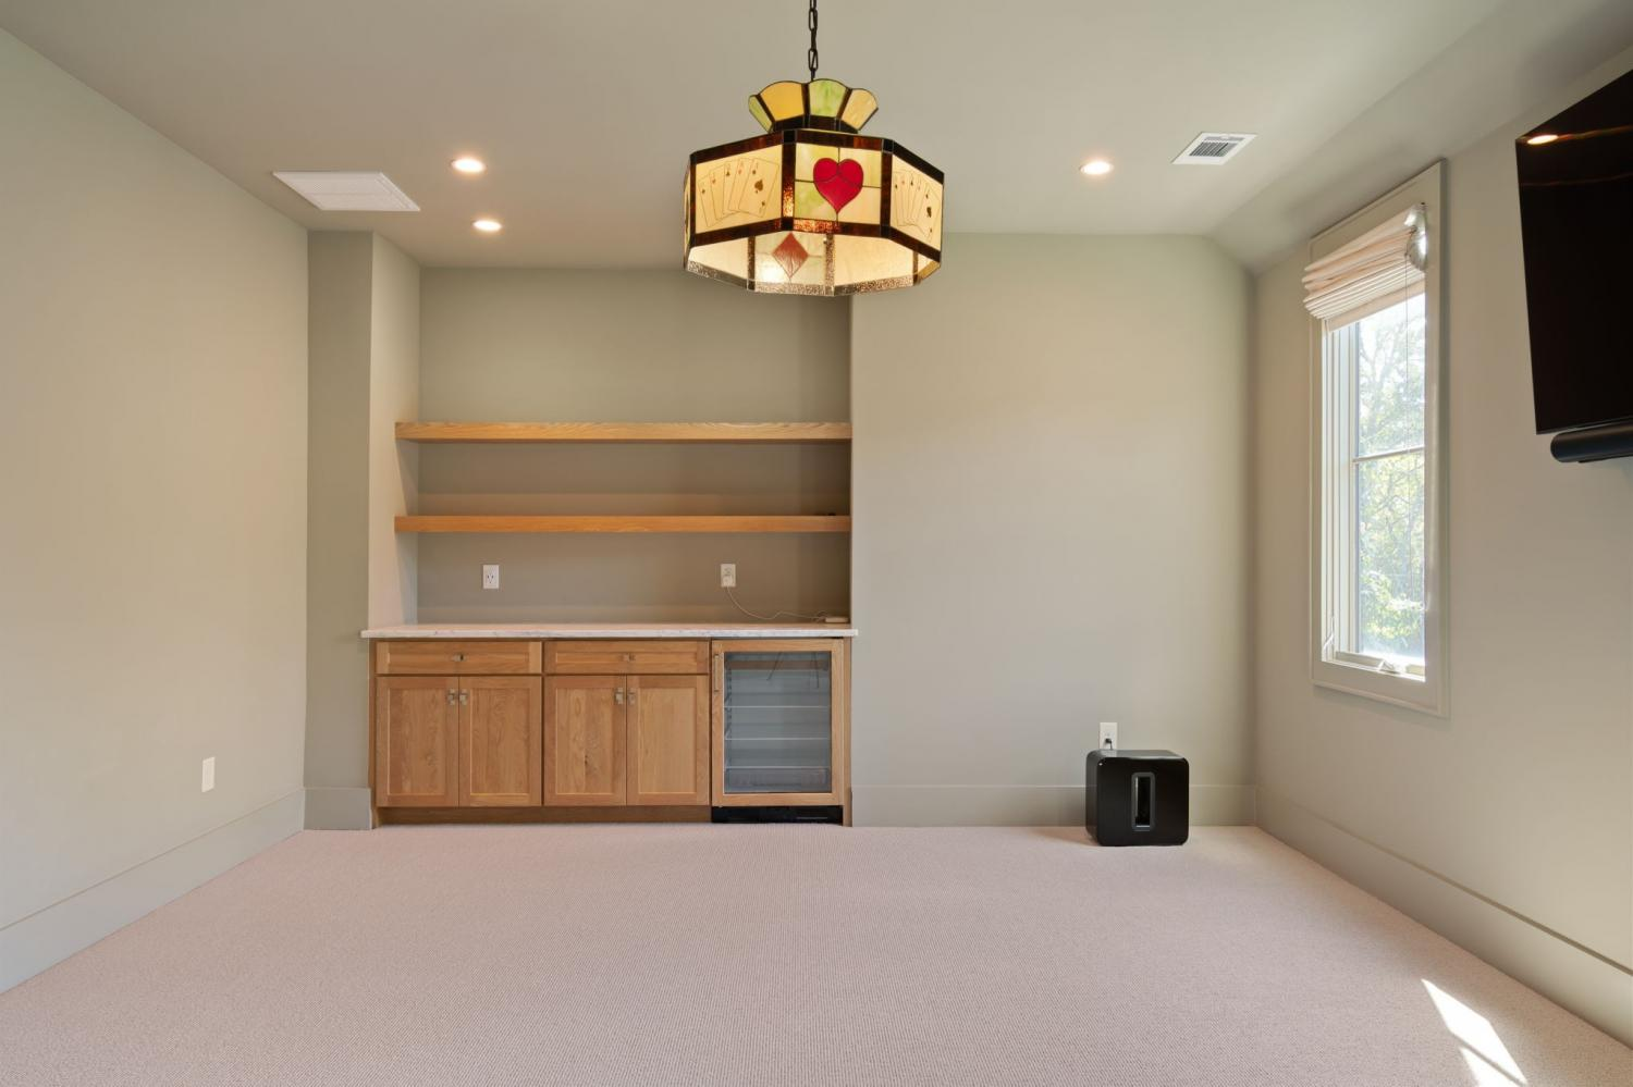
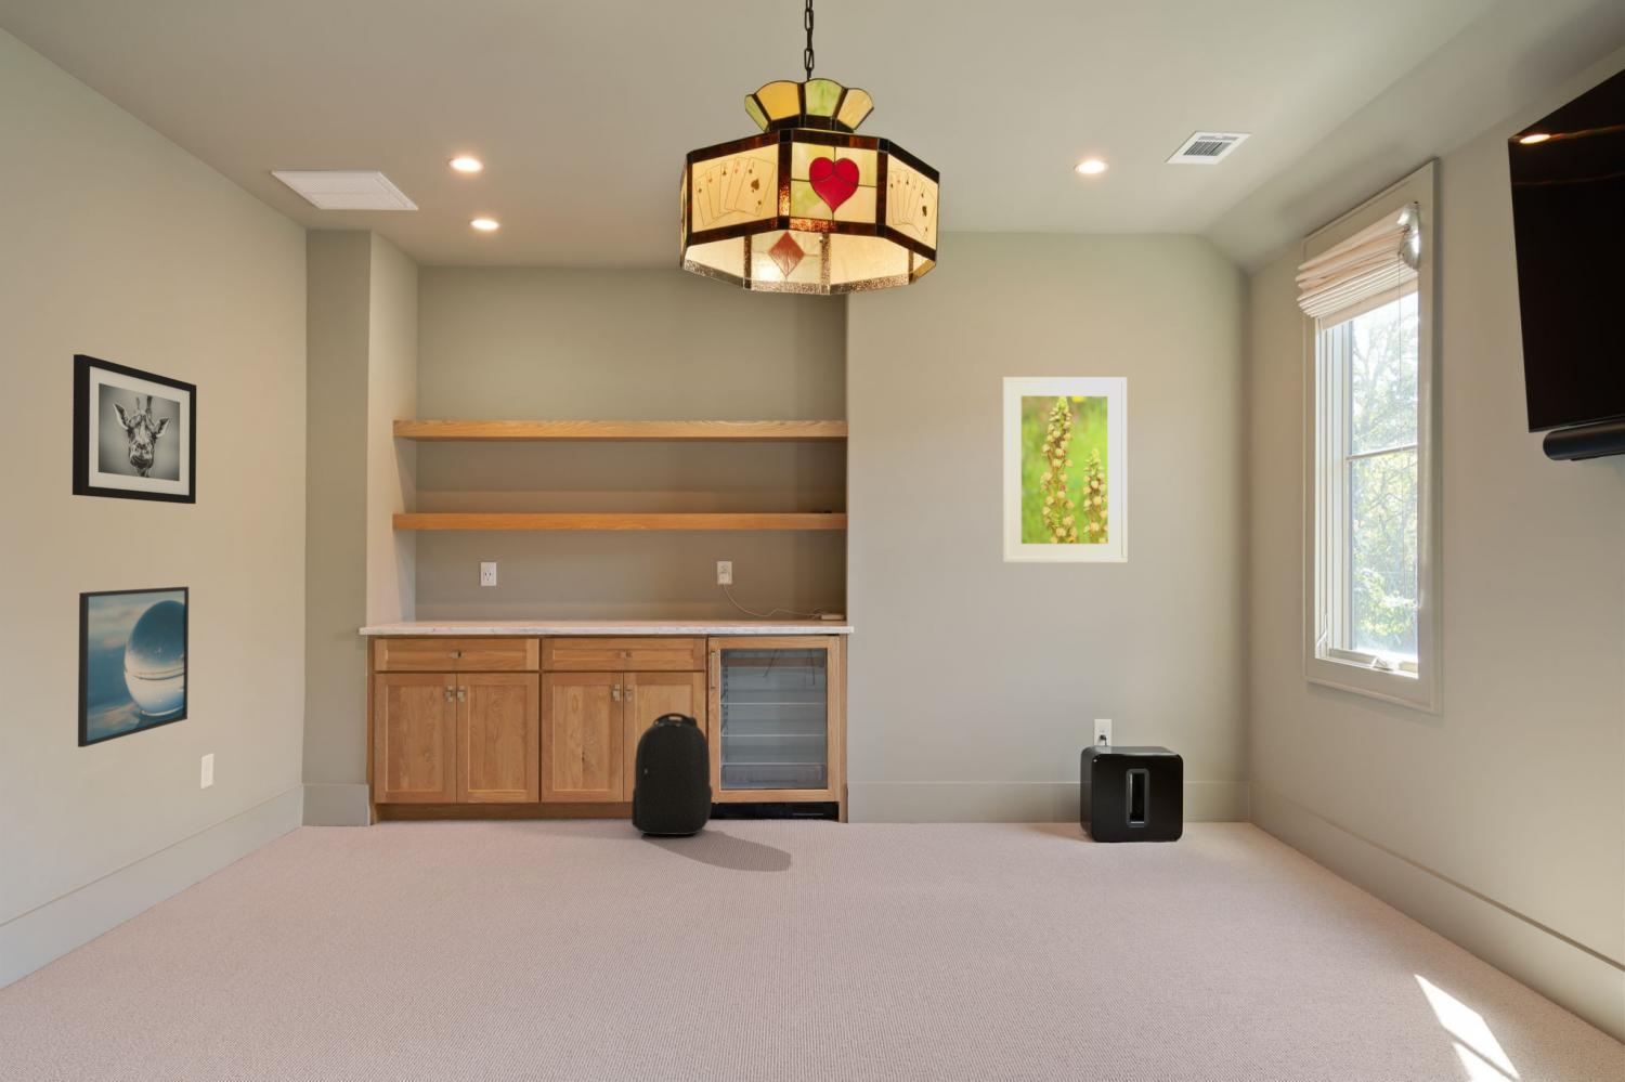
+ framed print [1001,376,1128,564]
+ wall art [71,353,198,505]
+ backpack [630,711,714,836]
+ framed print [77,586,190,749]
